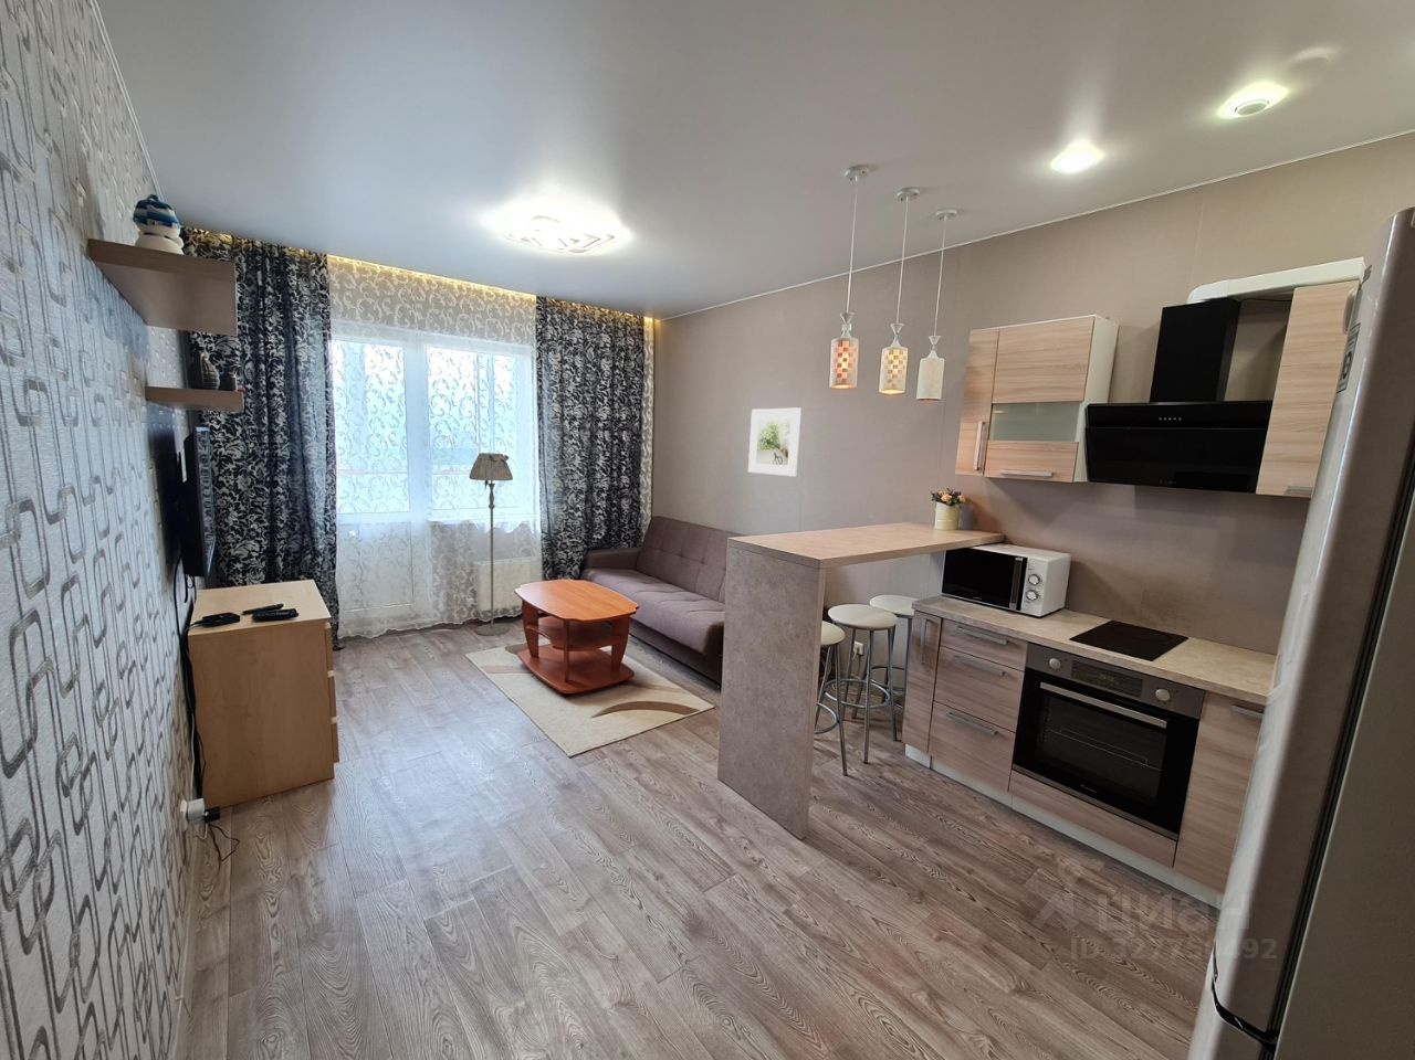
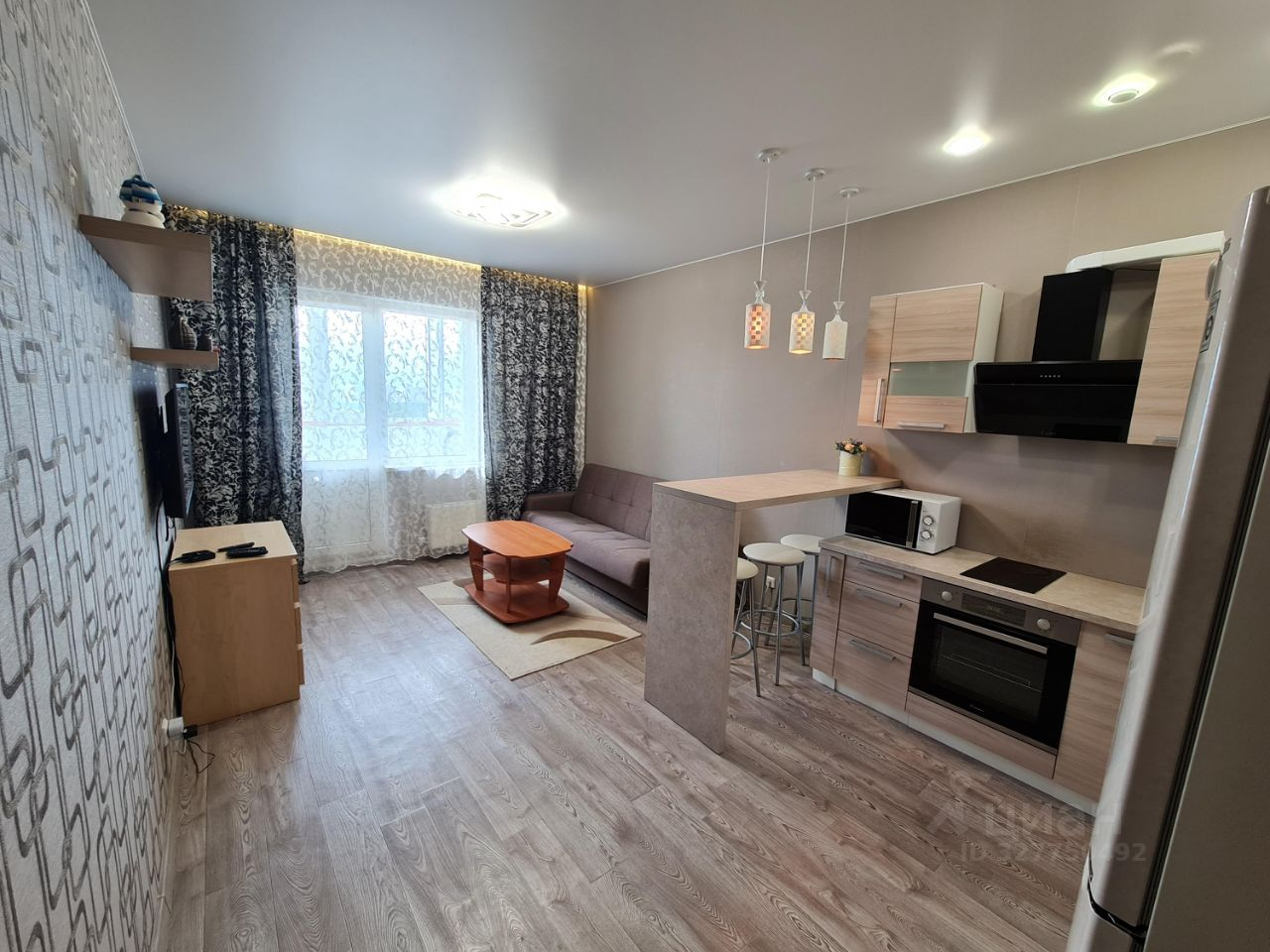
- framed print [748,406,802,478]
- floor lamp [468,452,514,637]
